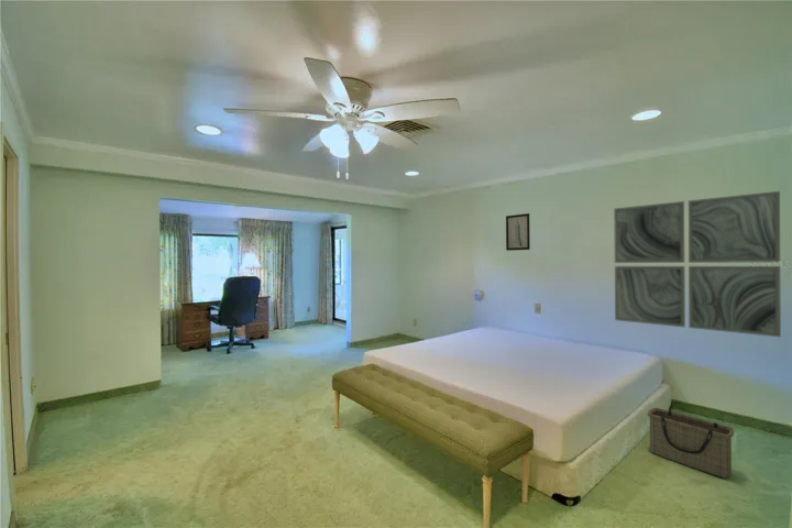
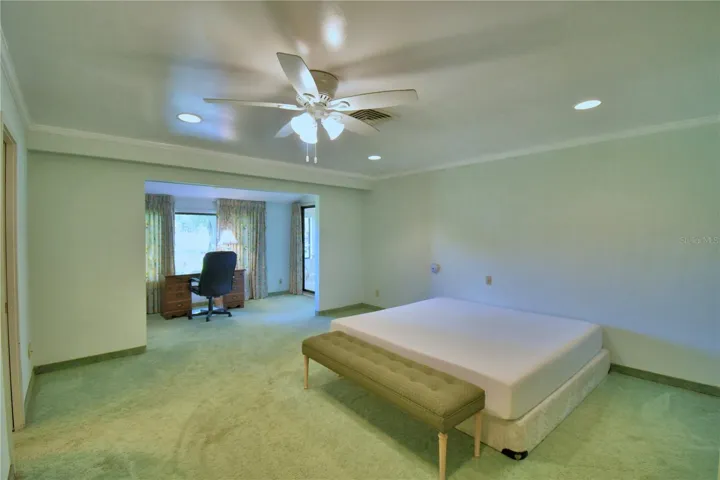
- wall art [613,190,782,338]
- basket [647,407,735,480]
- wall art [505,212,531,252]
